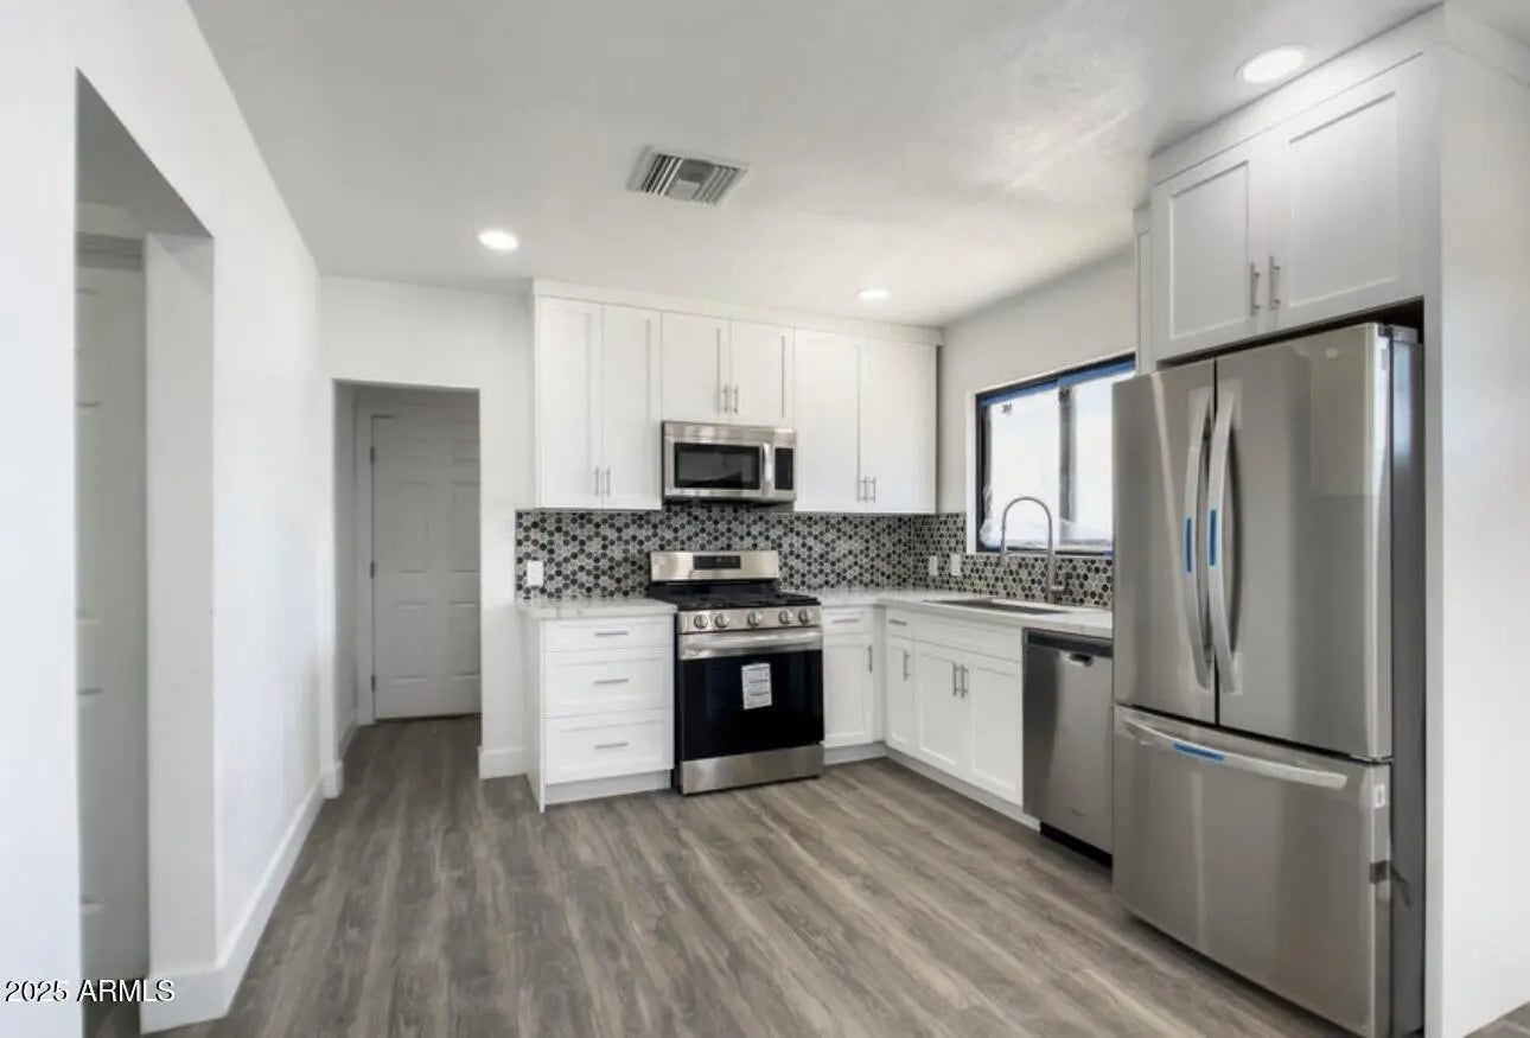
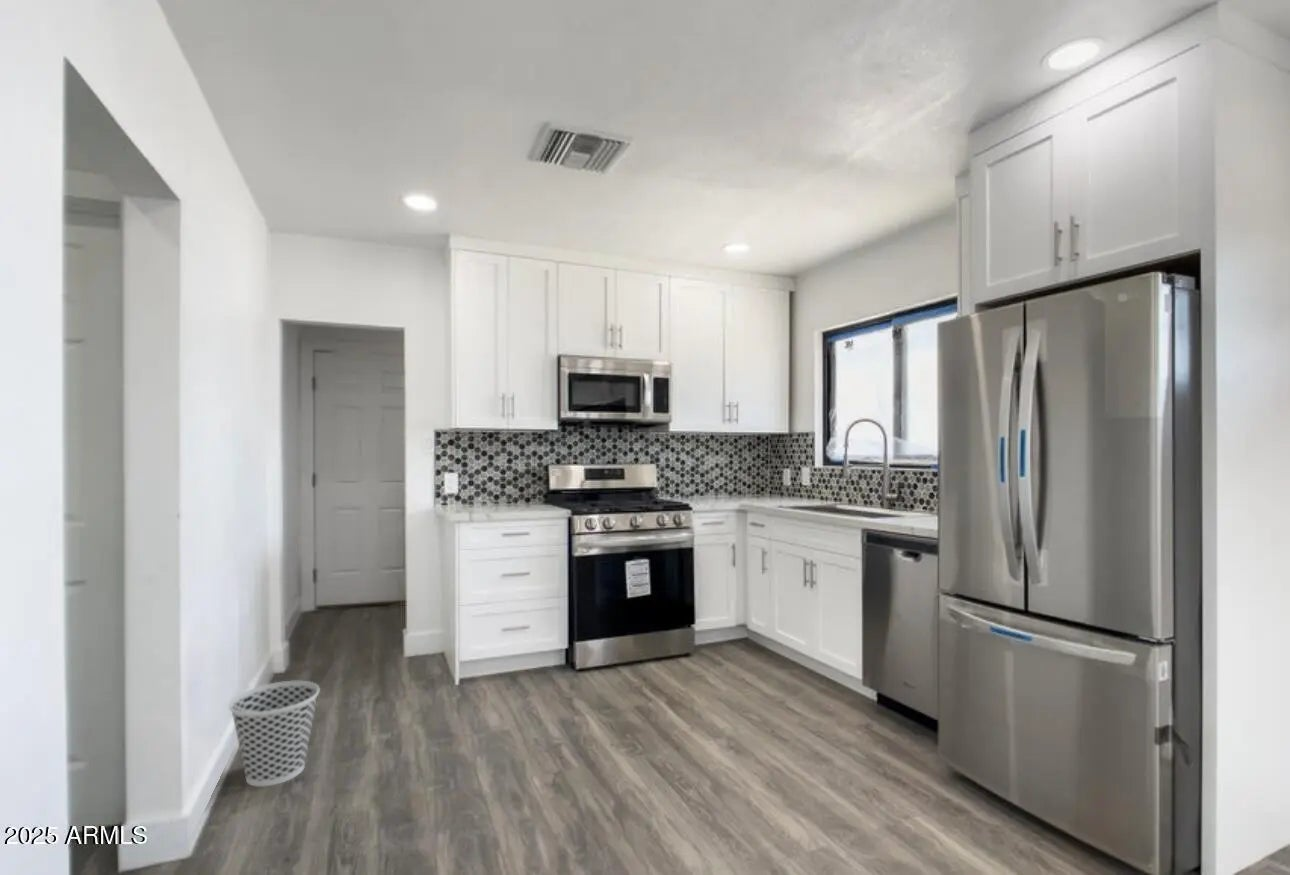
+ wastebasket [228,680,321,787]
